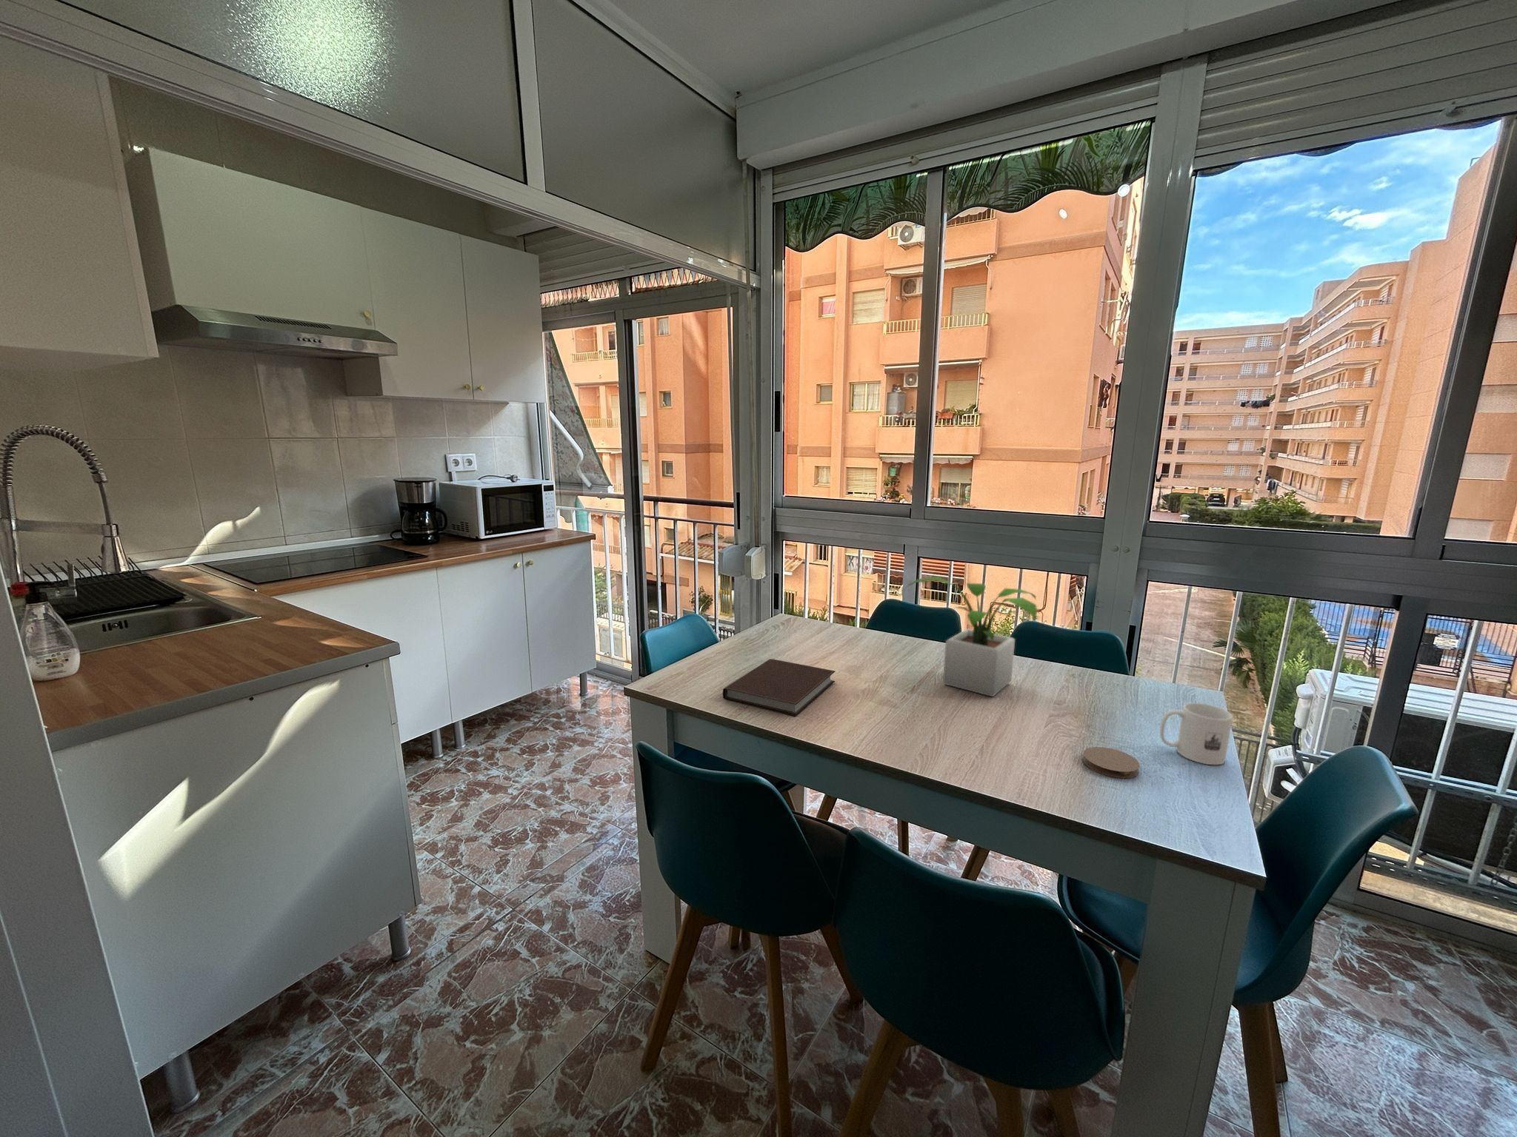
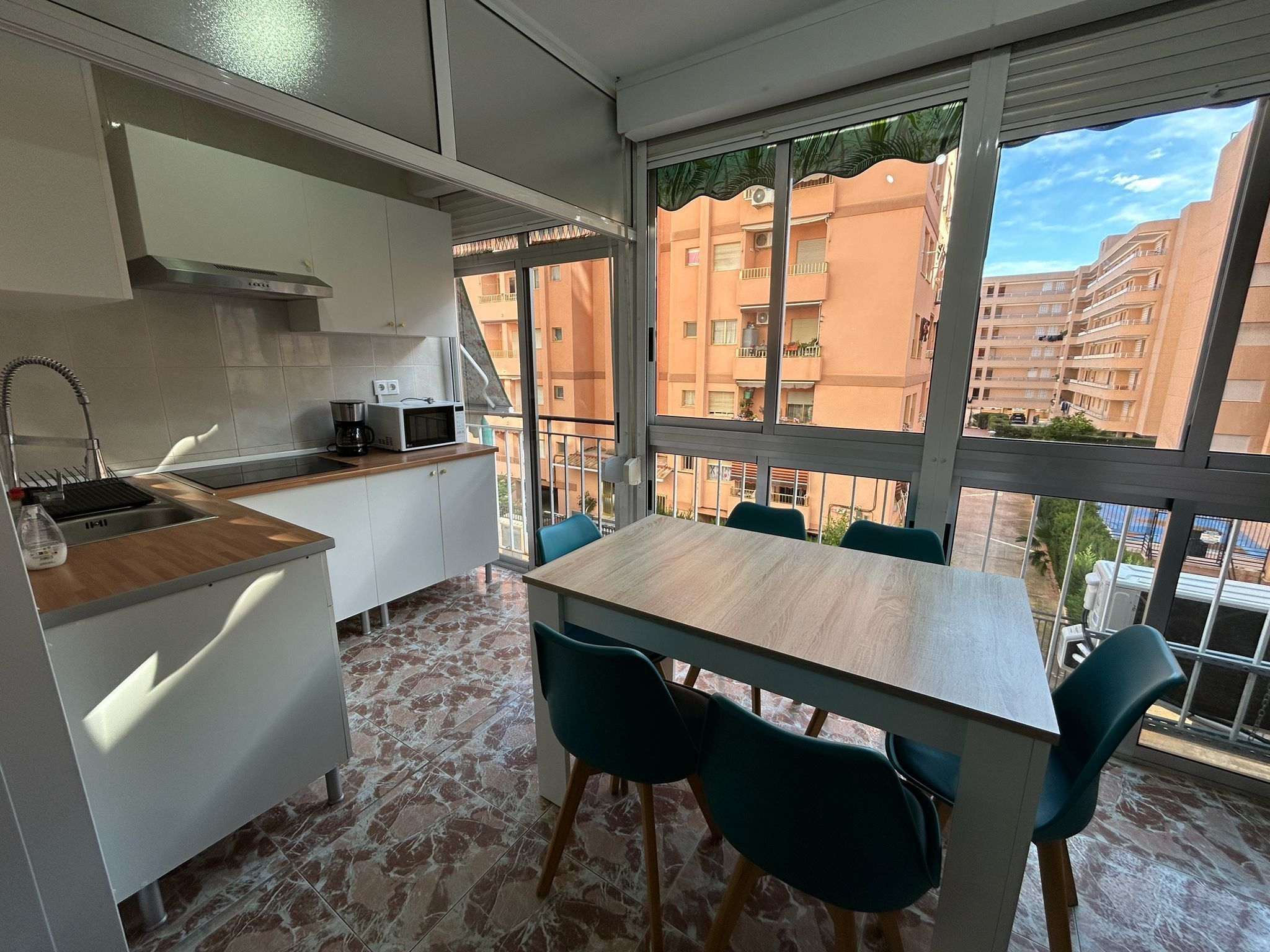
- notebook [723,658,836,717]
- potted plant [904,576,1038,697]
- coaster [1082,746,1141,779]
- mug [1159,702,1233,766]
